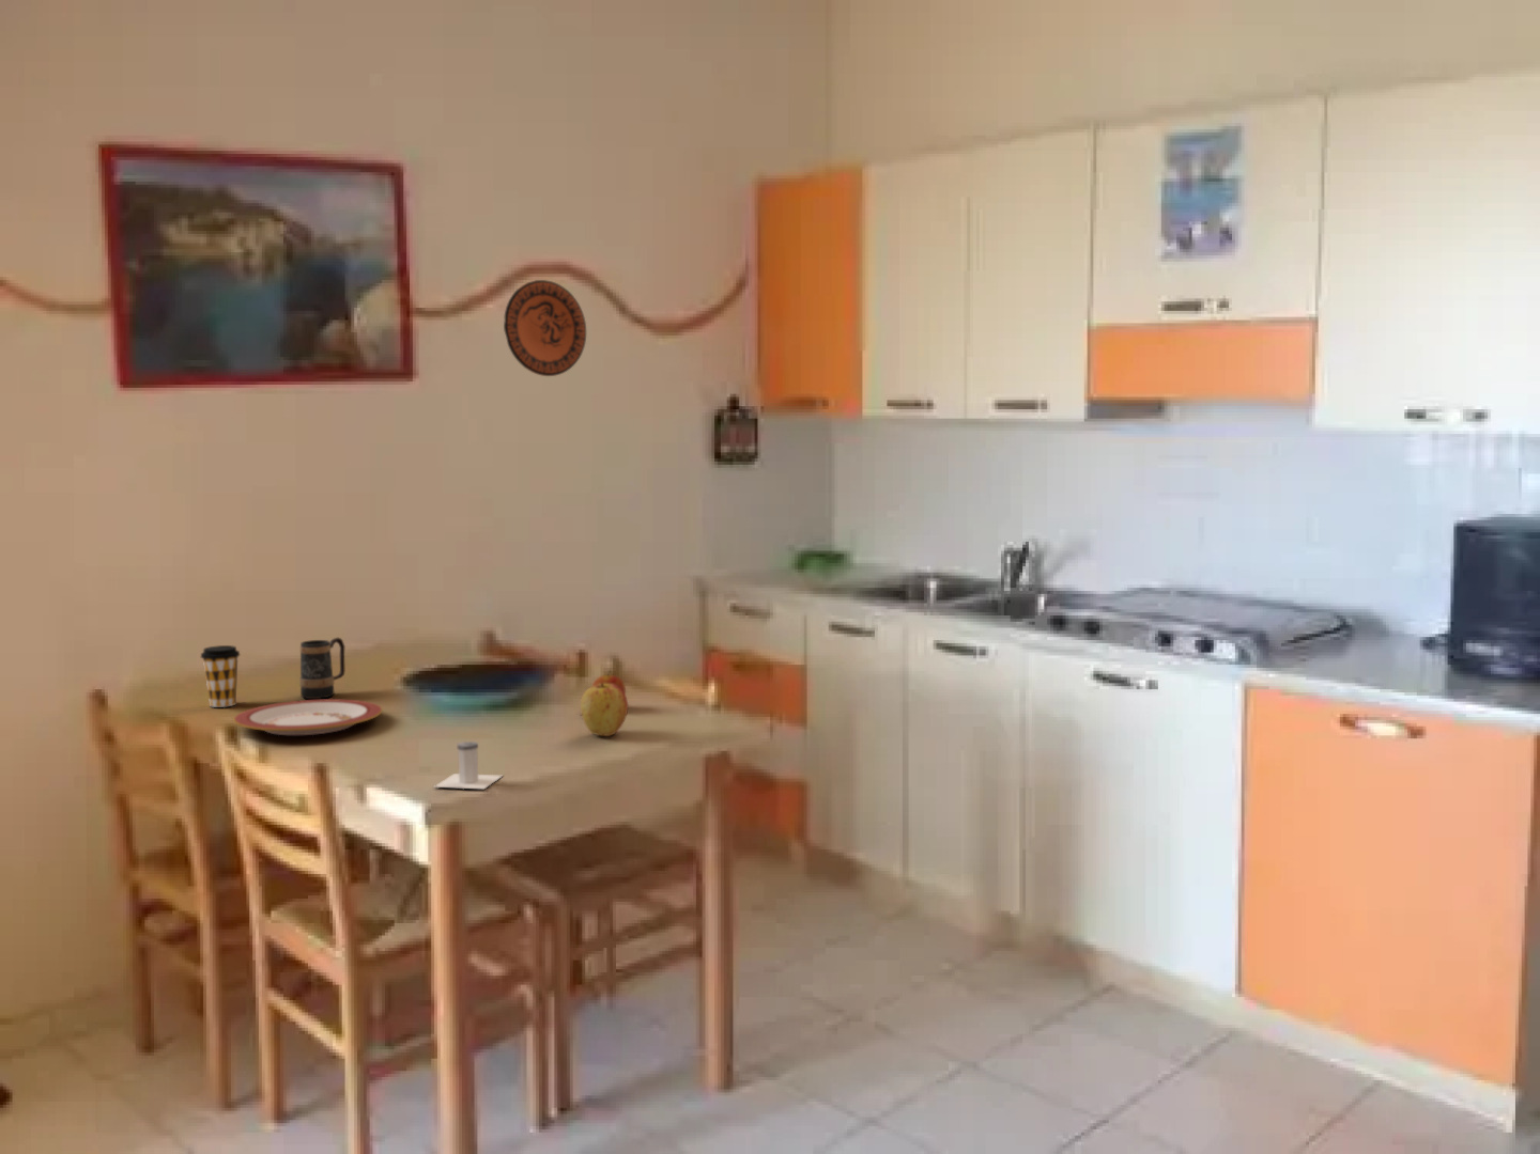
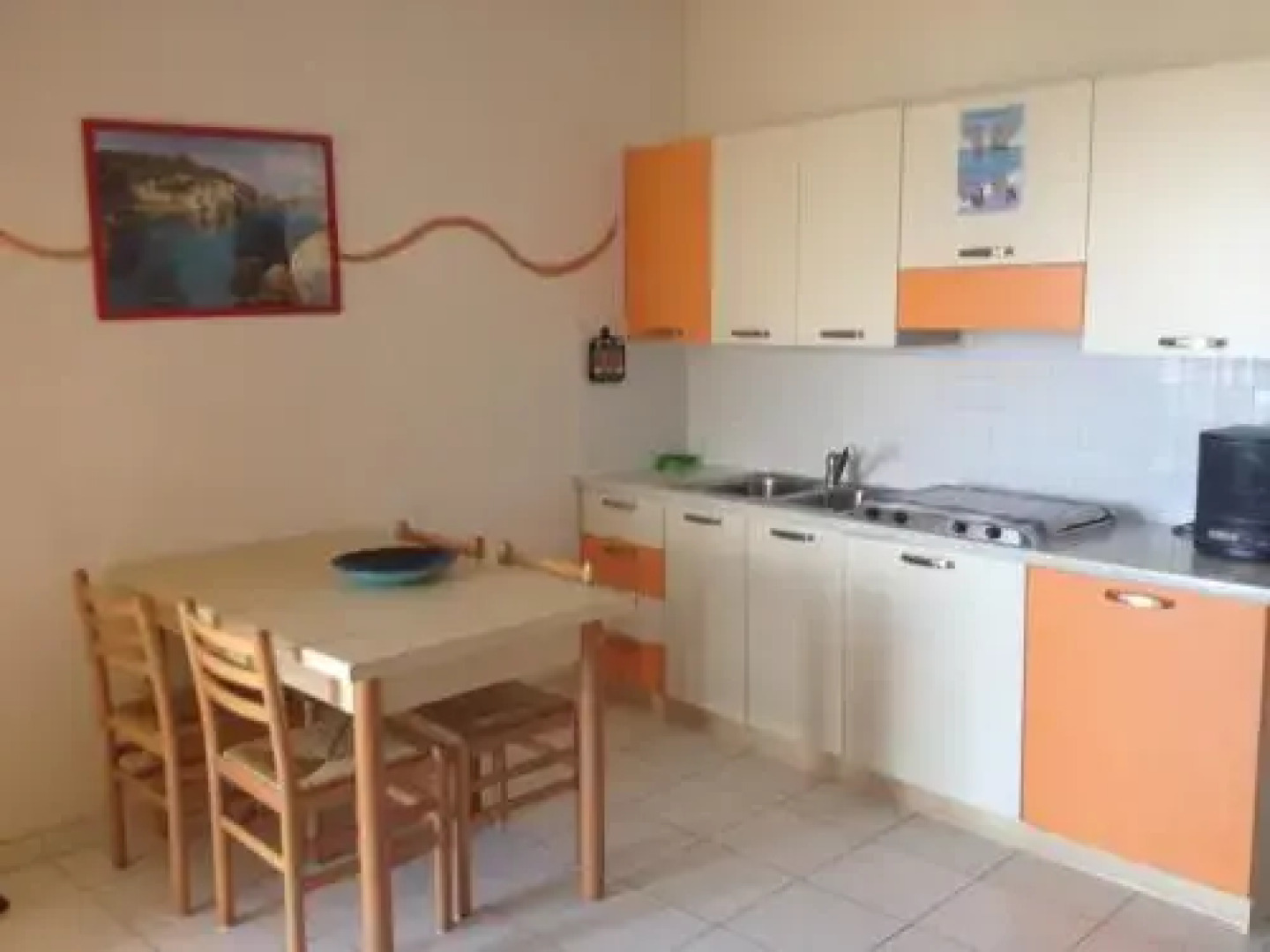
- mug [298,636,346,699]
- plate [233,698,384,736]
- salt shaker [434,741,503,789]
- fruit [592,669,627,696]
- decorative plate [503,279,587,377]
- coffee cup [200,645,240,708]
- apple [580,684,629,737]
